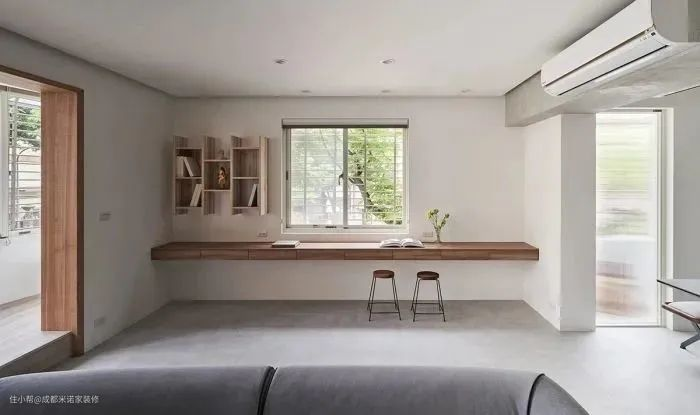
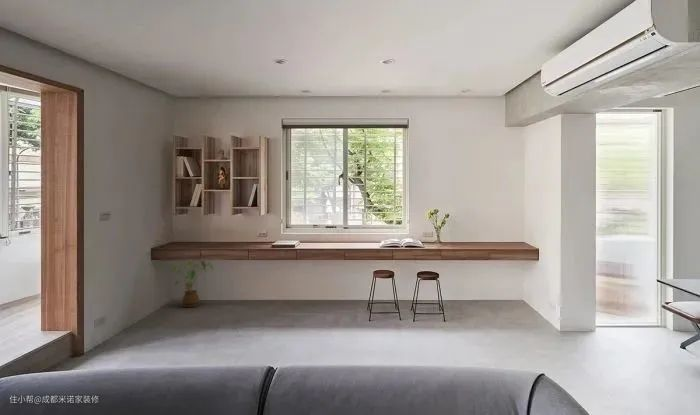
+ house plant [172,260,215,308]
